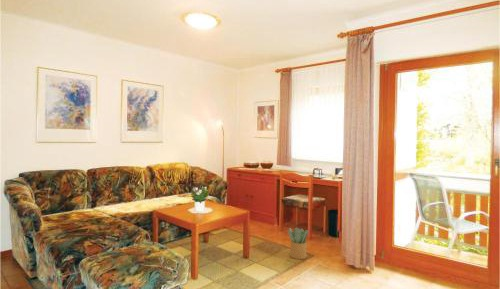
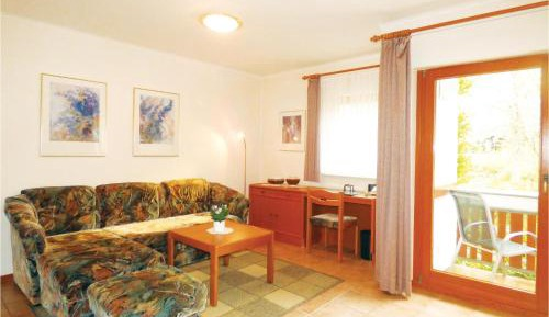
- potted plant [287,226,310,260]
